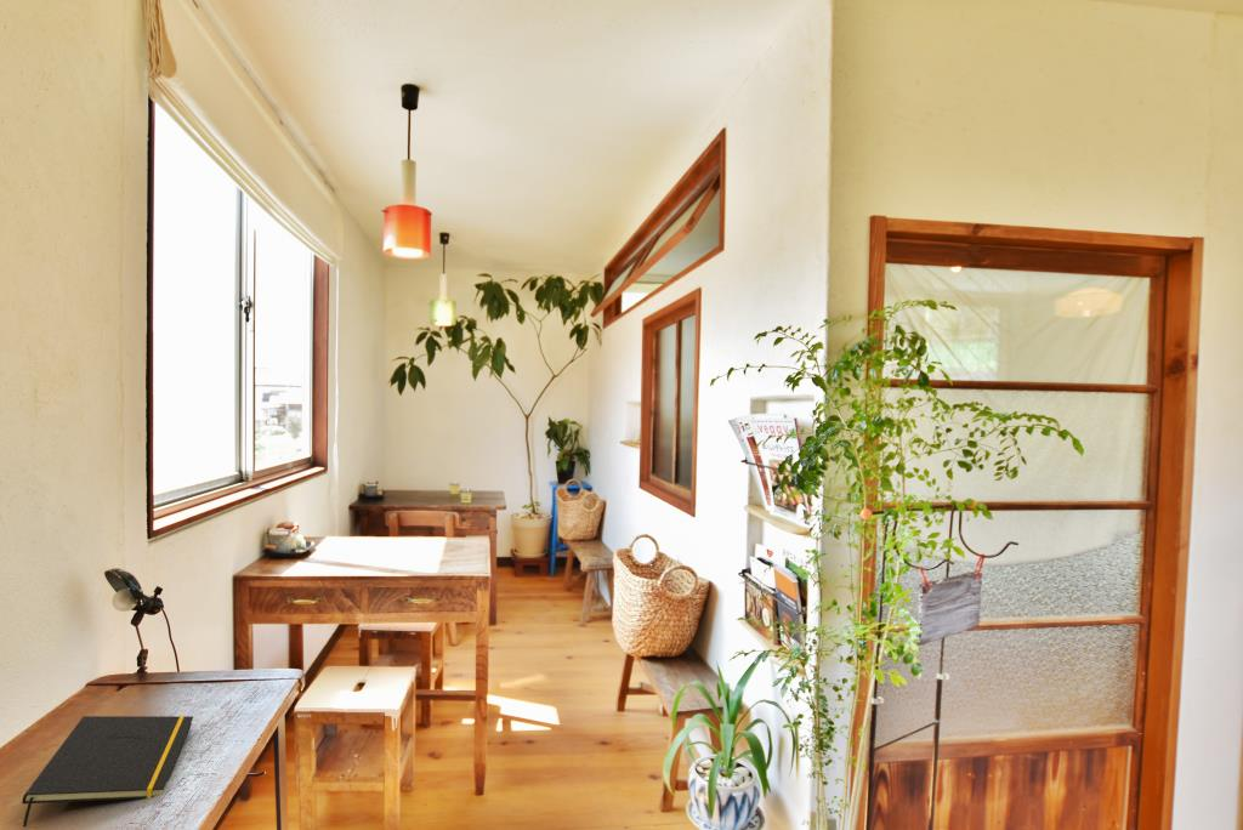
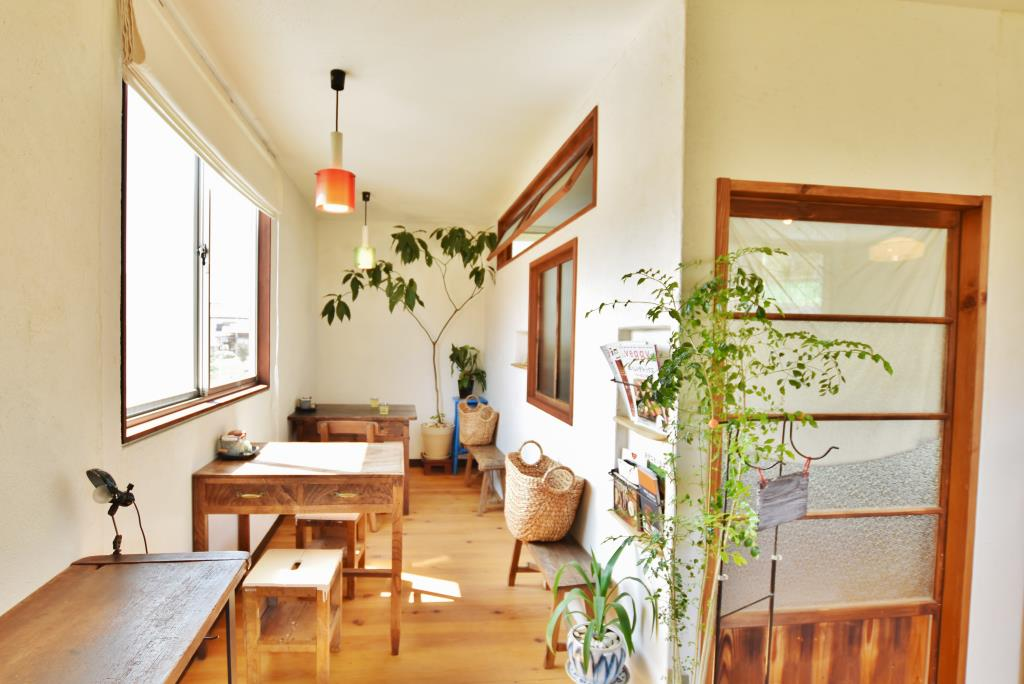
- notepad [21,715,194,828]
